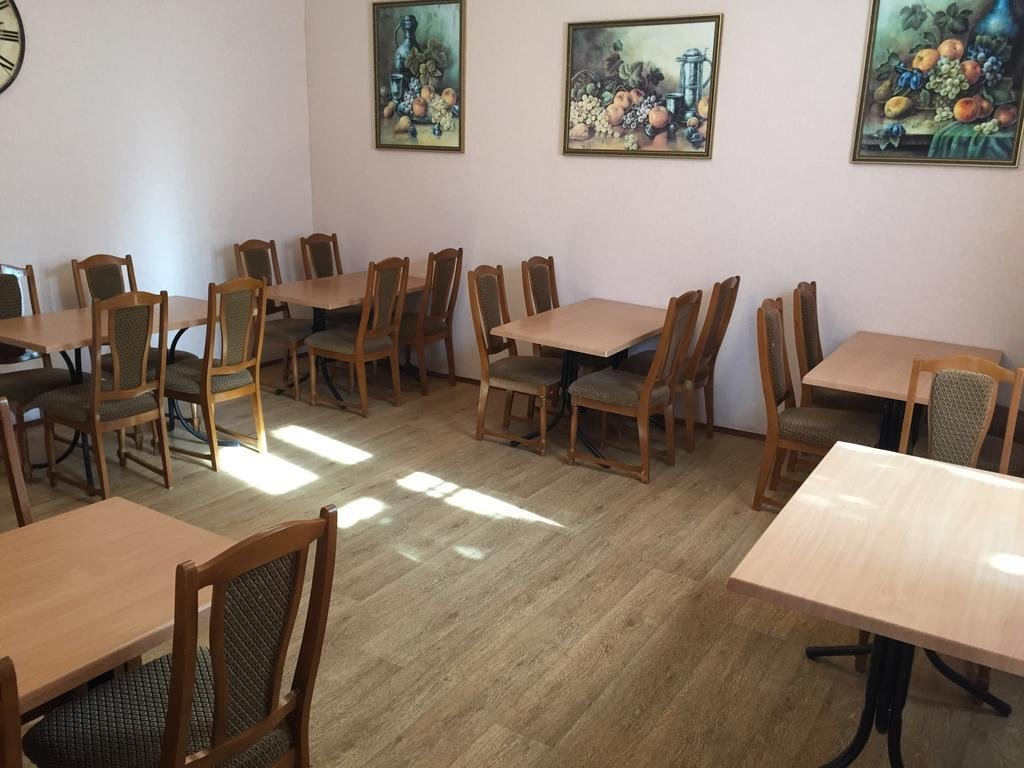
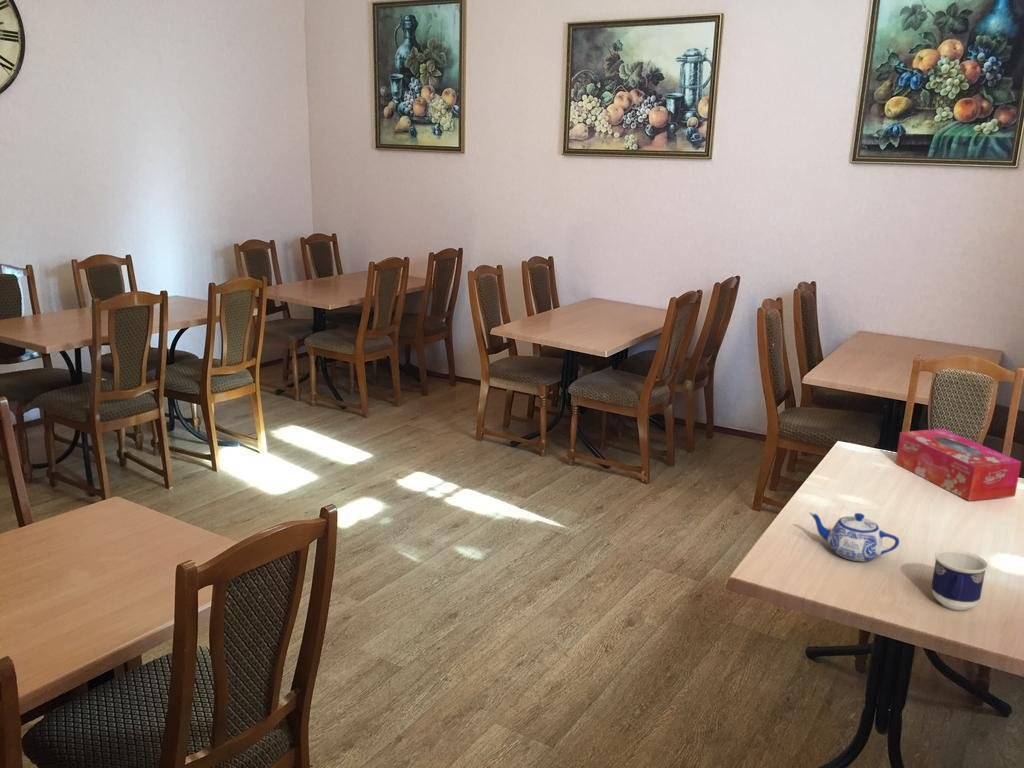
+ cup [930,548,989,611]
+ teapot [808,512,900,562]
+ tissue box [895,428,1022,502]
